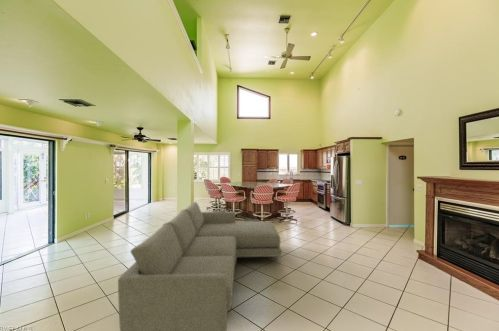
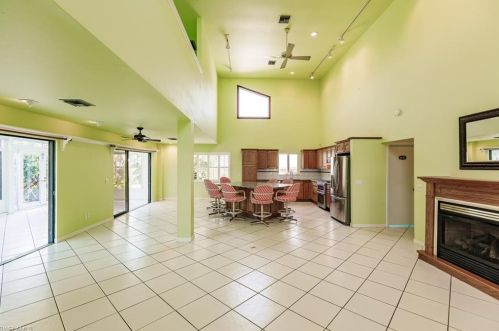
- sofa [117,201,282,331]
